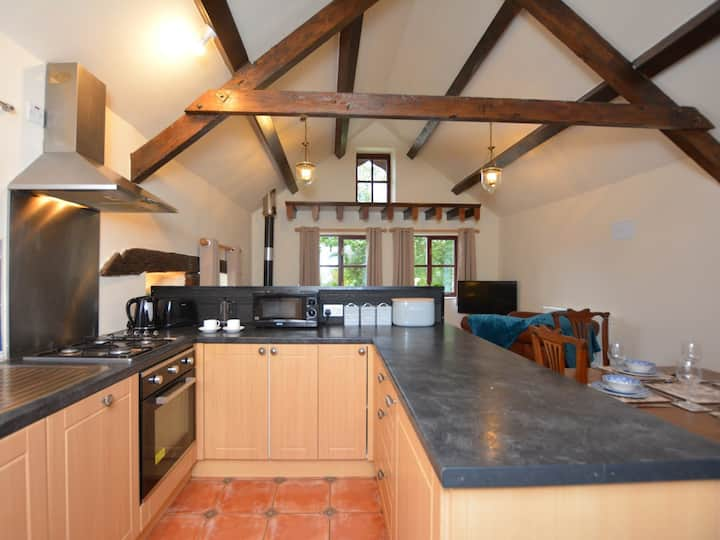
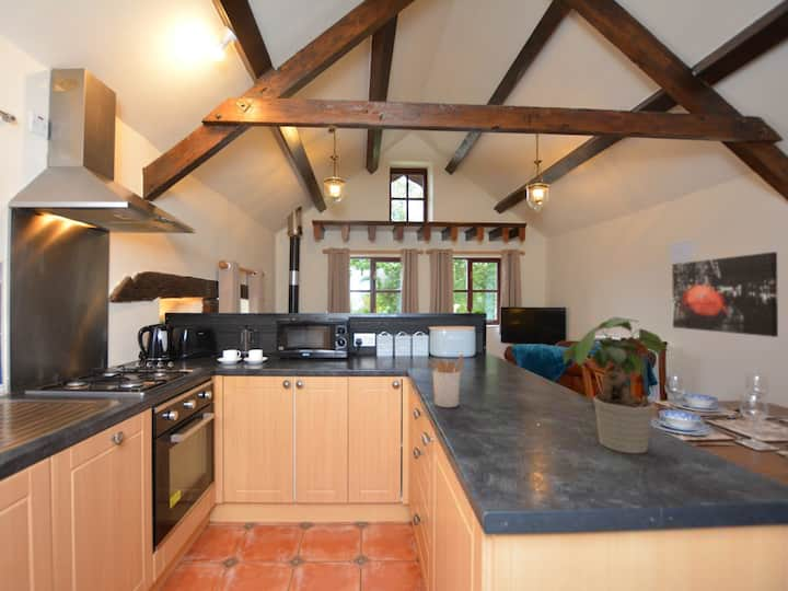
+ wall art [671,251,779,338]
+ utensil holder [427,354,464,408]
+ potted plant [561,316,669,454]
